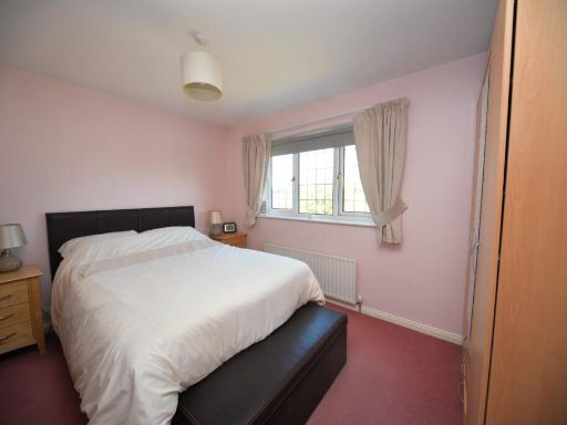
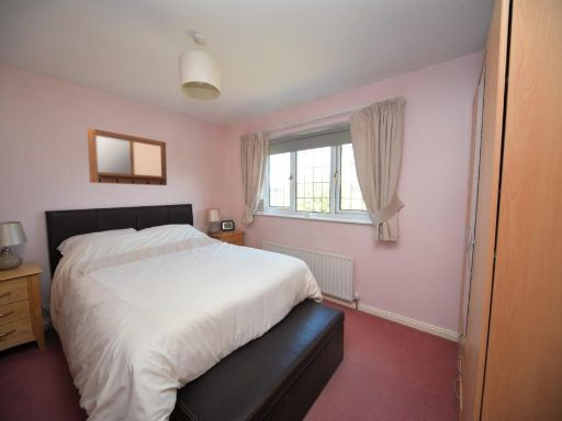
+ writing board [86,127,168,186]
